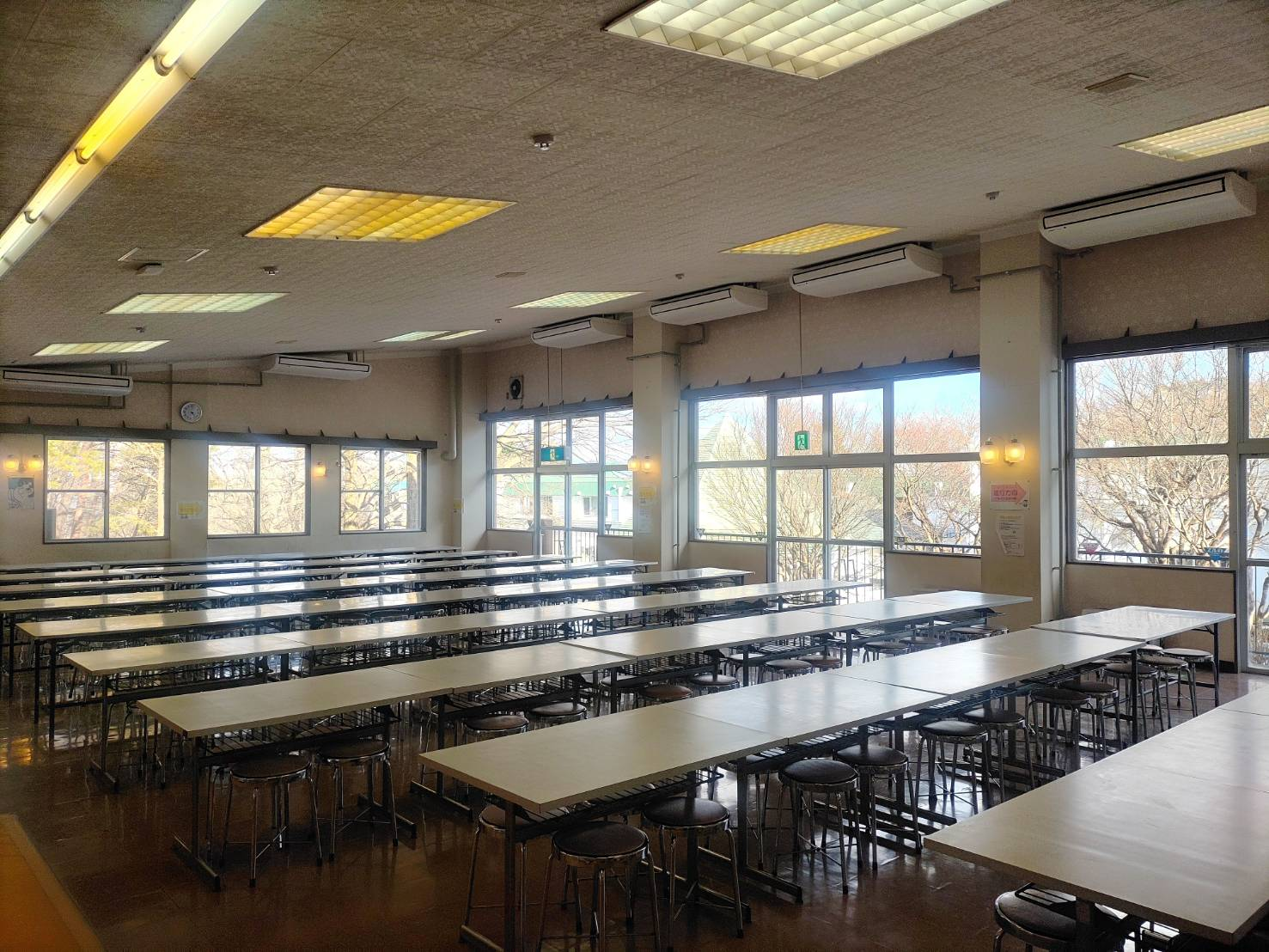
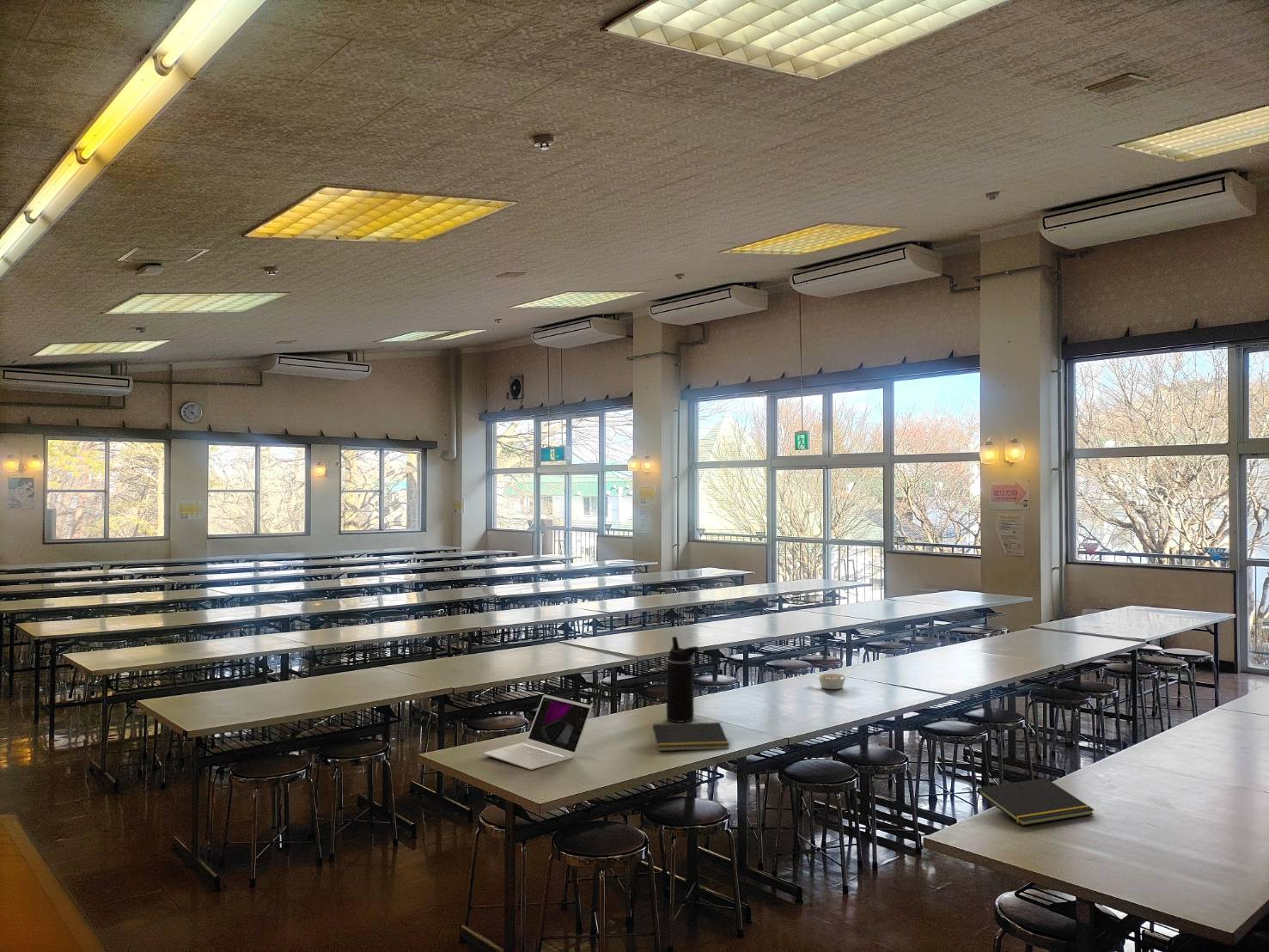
+ legume [815,672,854,690]
+ notepad [650,722,730,752]
+ laptop [484,693,593,771]
+ water bottle [666,636,699,723]
+ notepad [975,778,1095,827]
